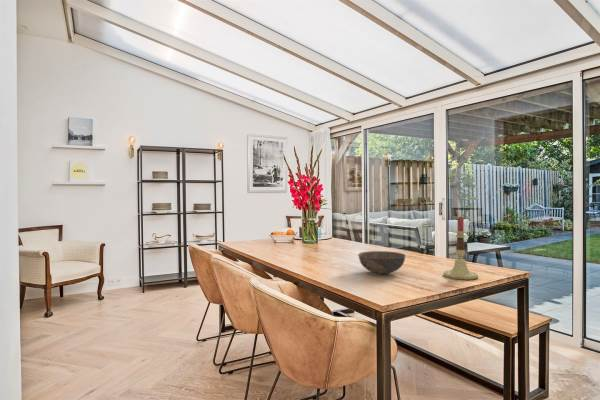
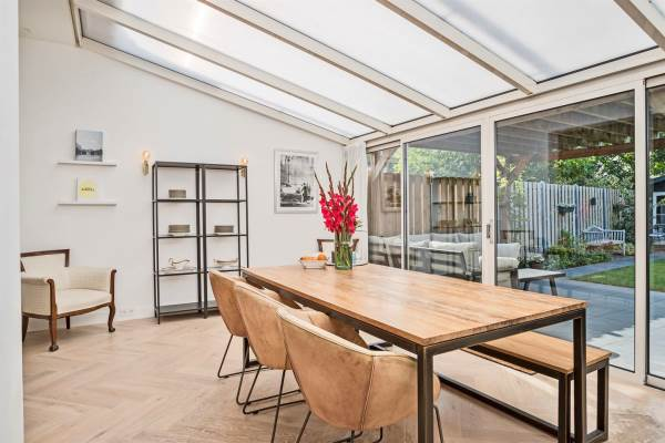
- candlestick [443,216,479,281]
- bowl [357,250,406,275]
